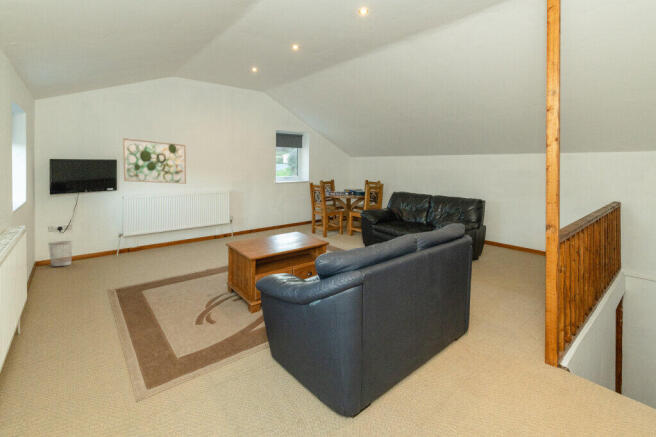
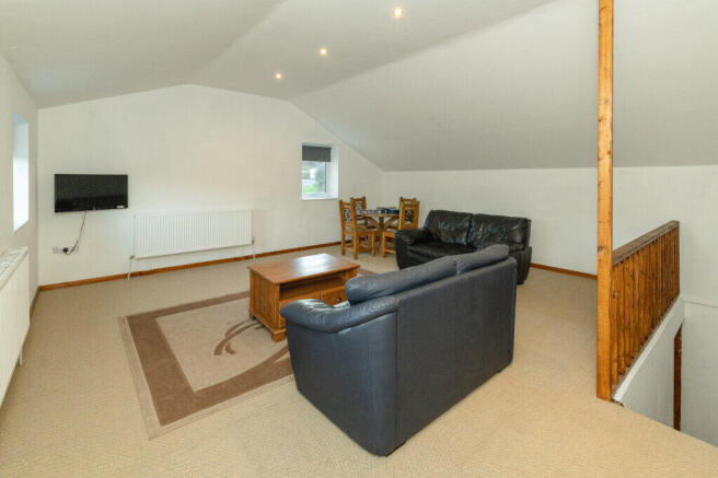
- wall art [122,137,187,185]
- wastebasket [47,240,74,267]
